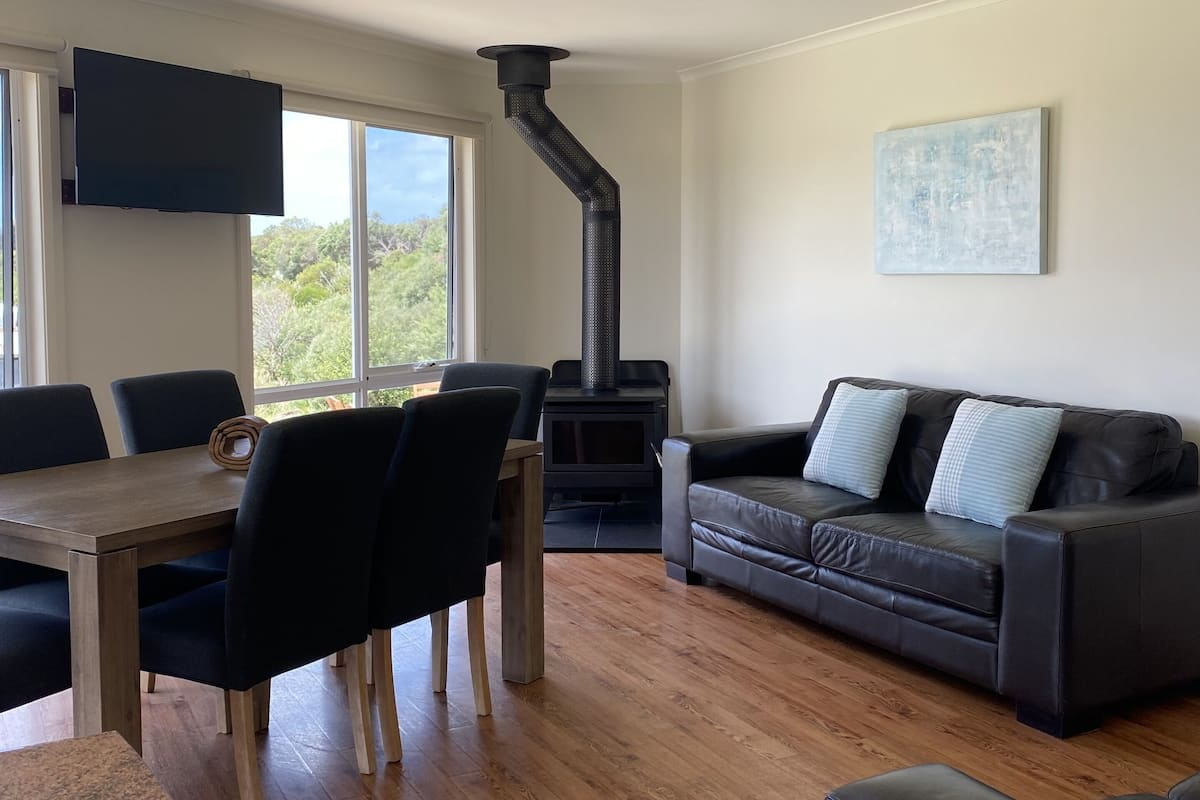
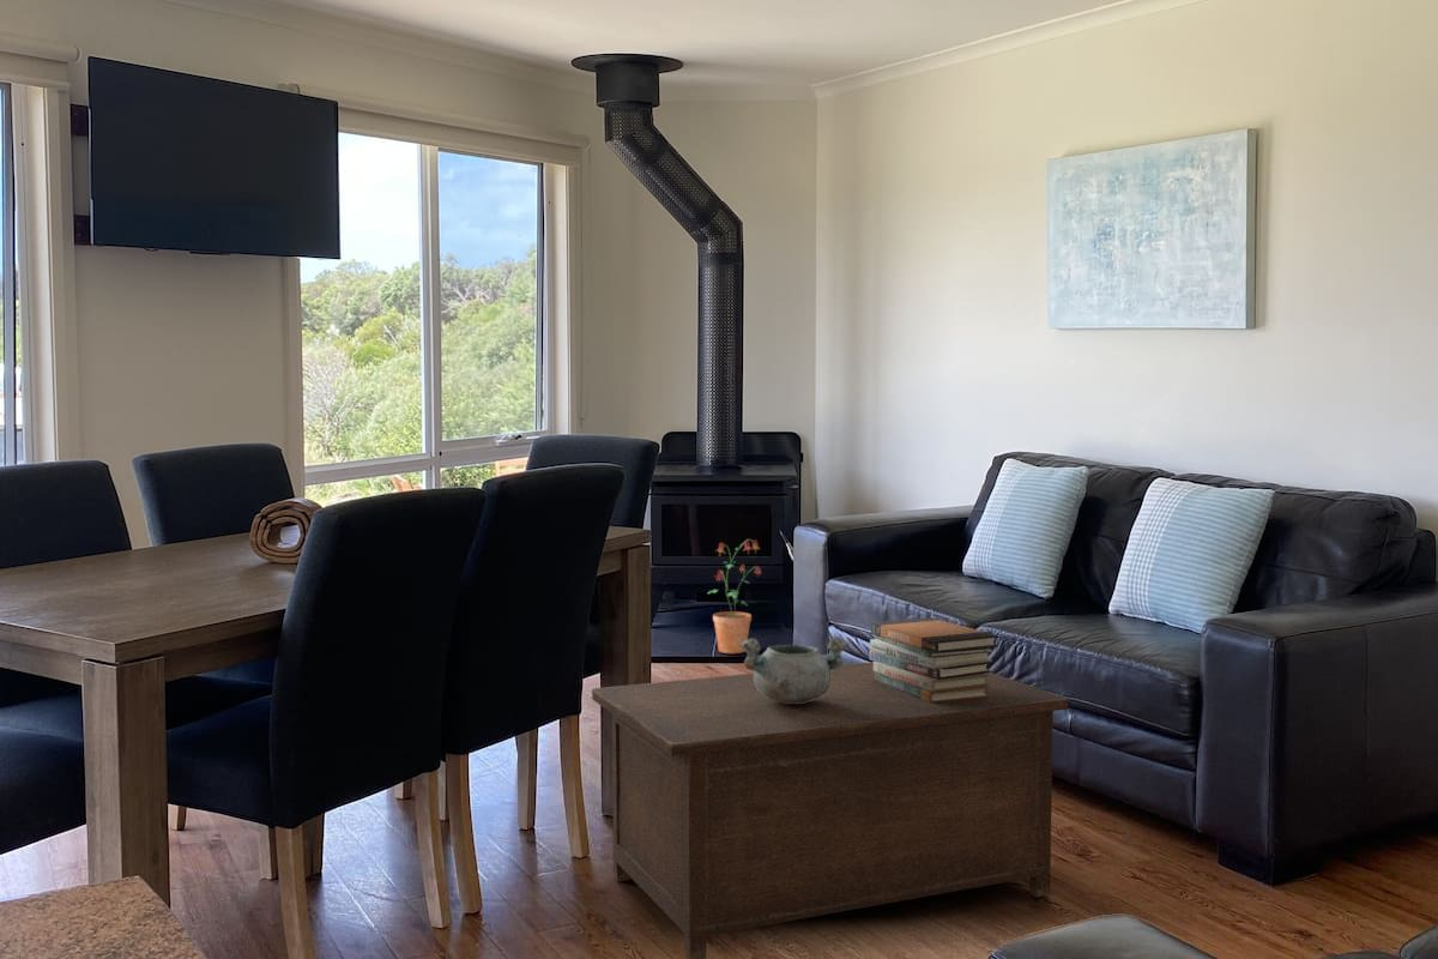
+ potted plant [707,538,762,655]
+ decorative bowl [741,635,850,704]
+ book stack [869,616,999,702]
+ cabinet [591,661,1069,959]
